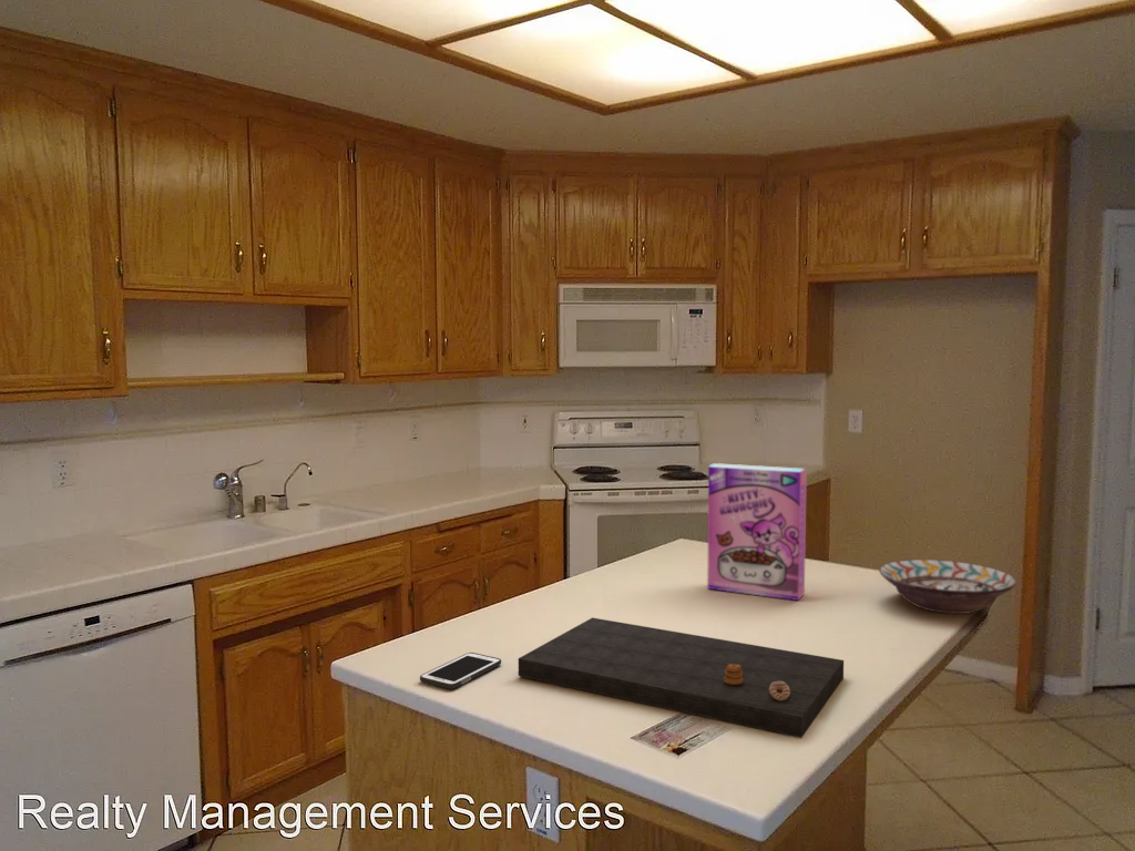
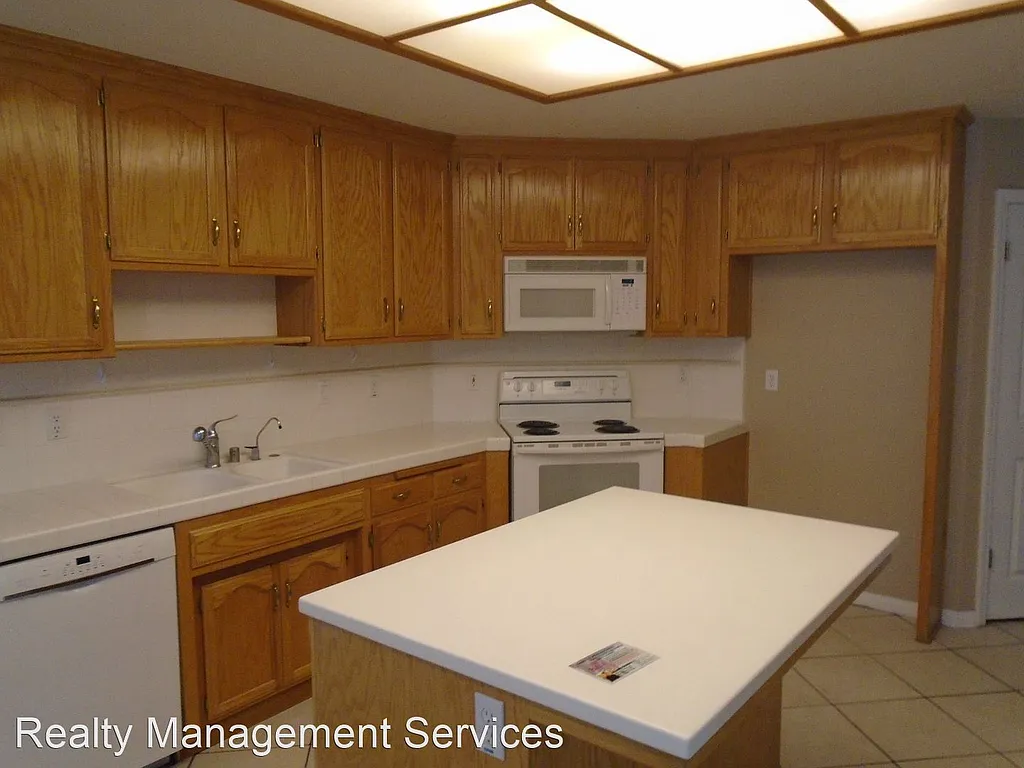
- cereal box [706,462,808,602]
- cutting board [518,616,845,739]
- cell phone [419,652,502,690]
- decorative bowl [878,558,1018,615]
